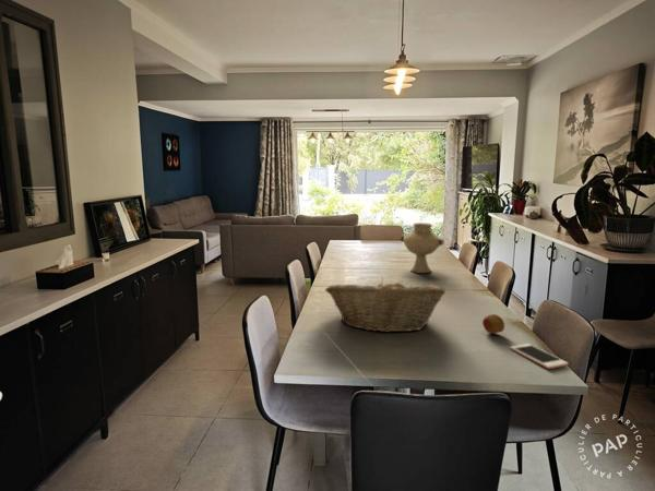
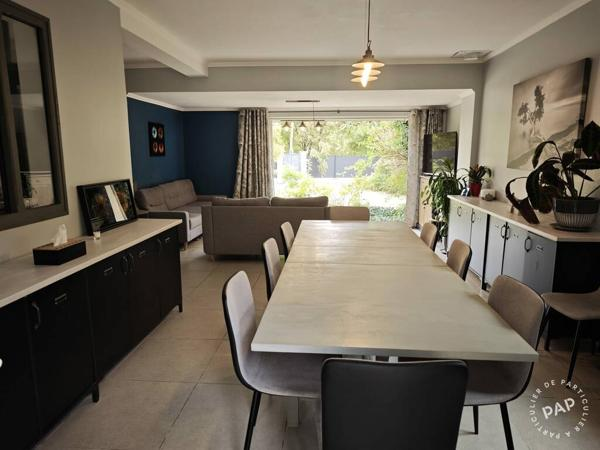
- apple [481,313,505,335]
- vase [400,221,445,274]
- cell phone [509,343,569,370]
- fruit basket [324,277,446,334]
